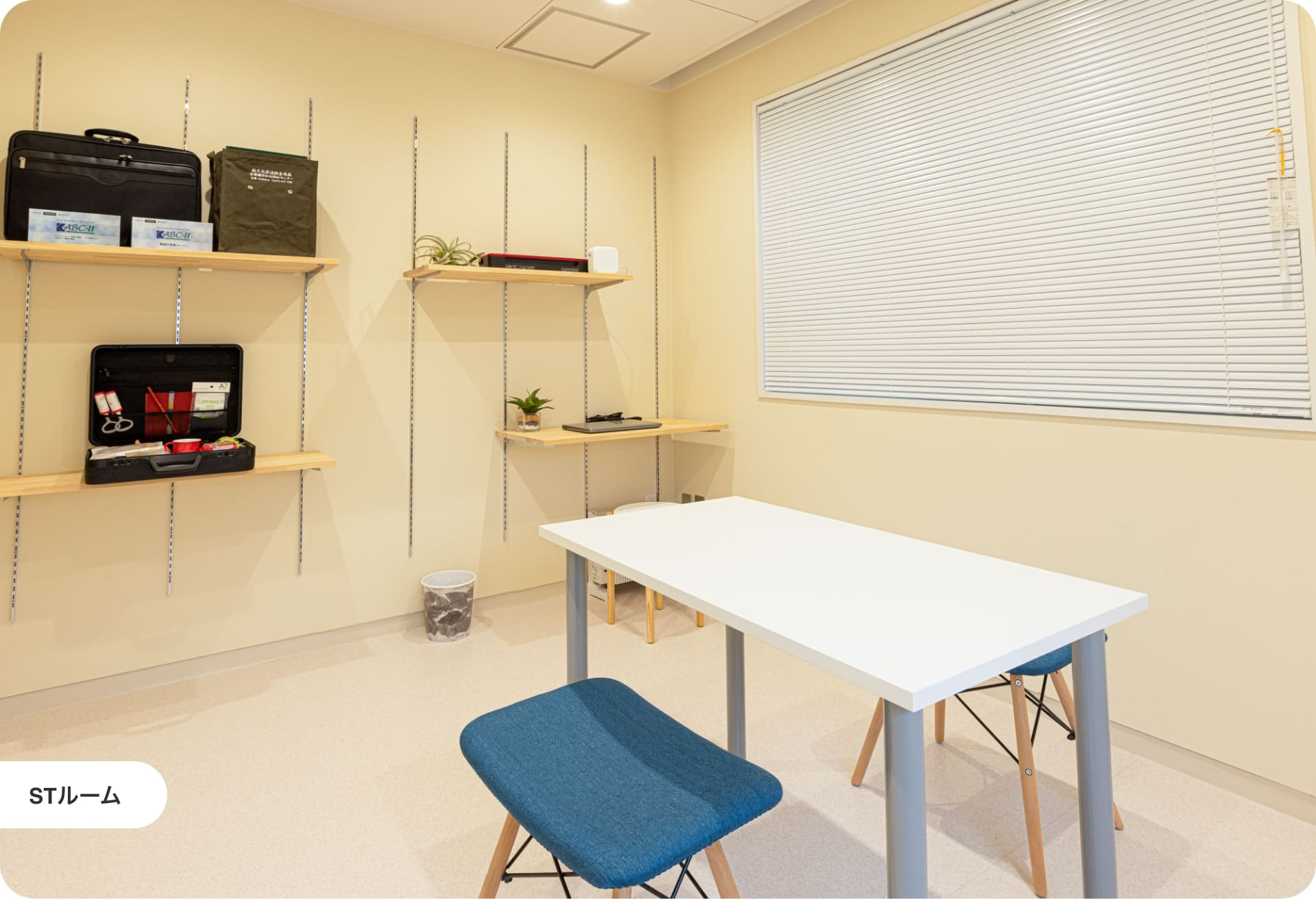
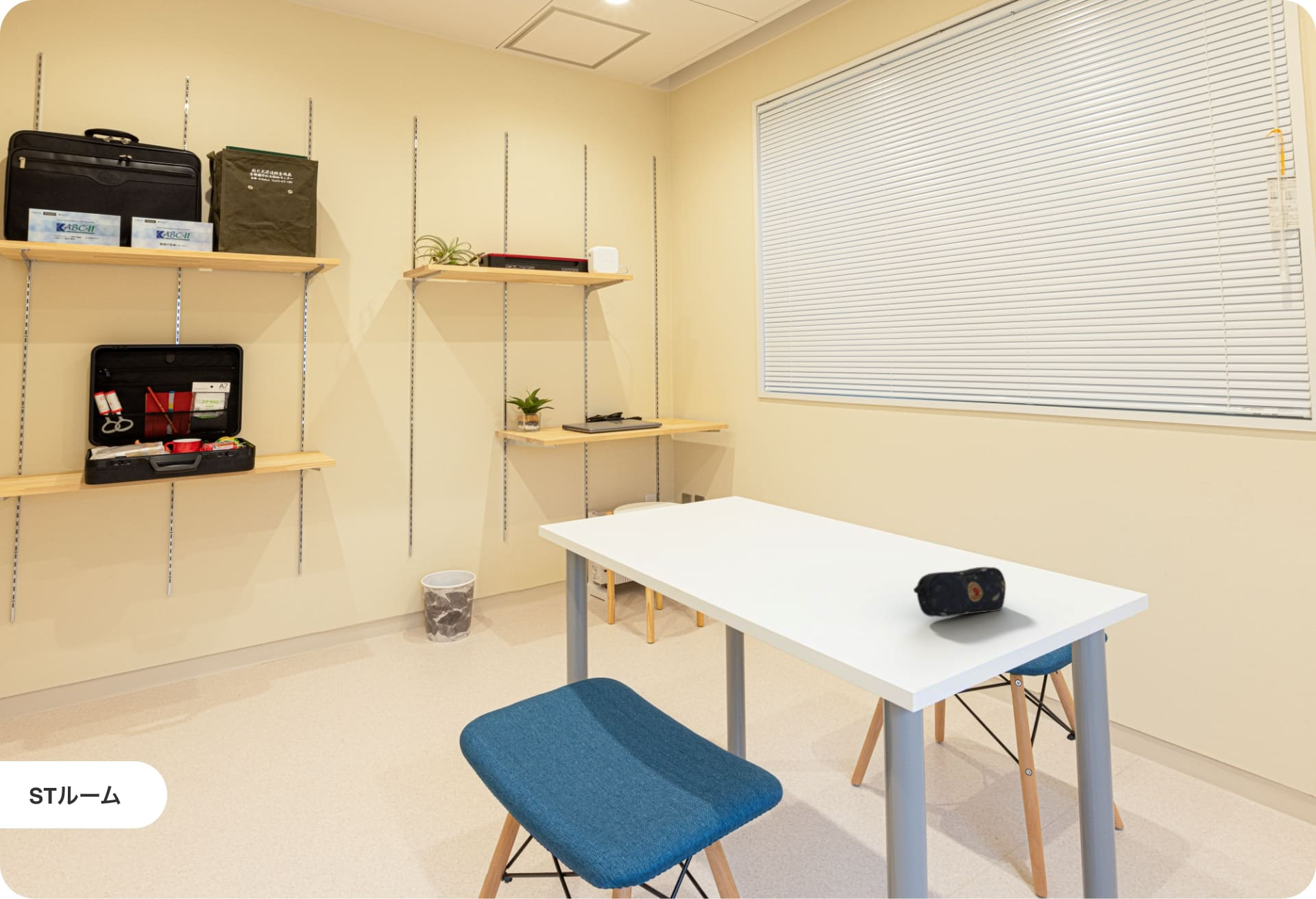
+ pencil case [913,566,1006,618]
